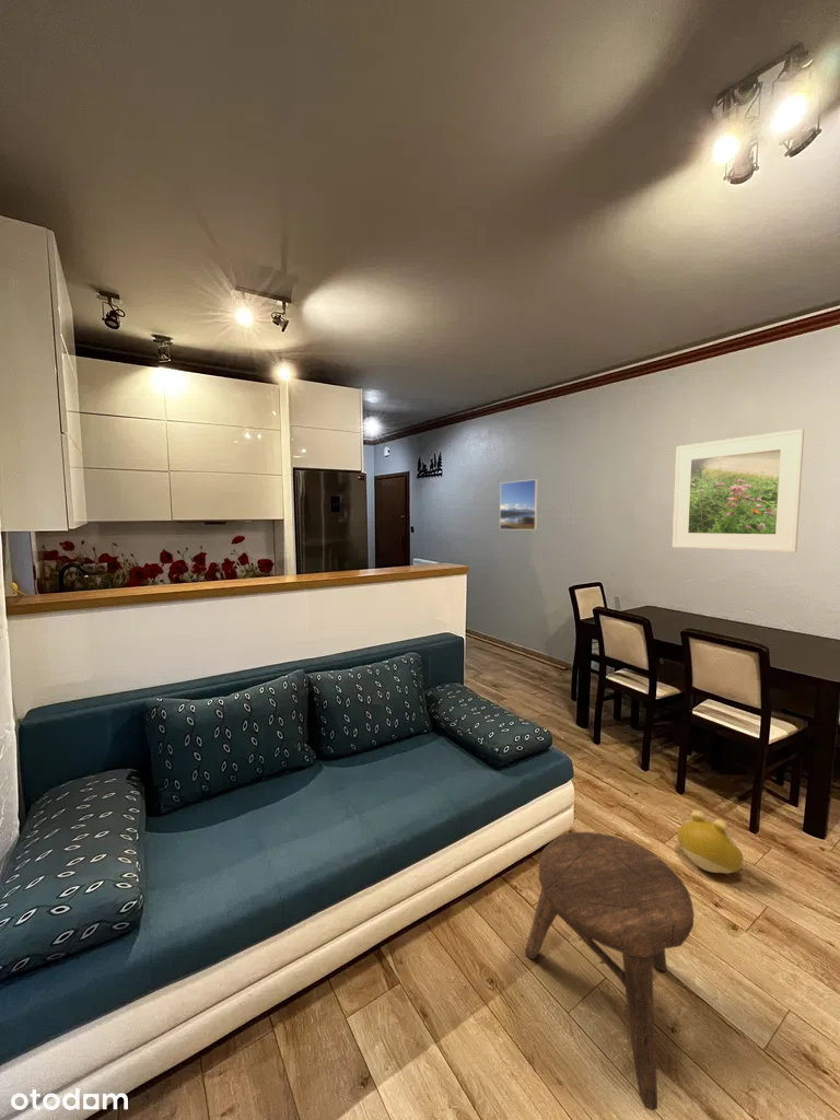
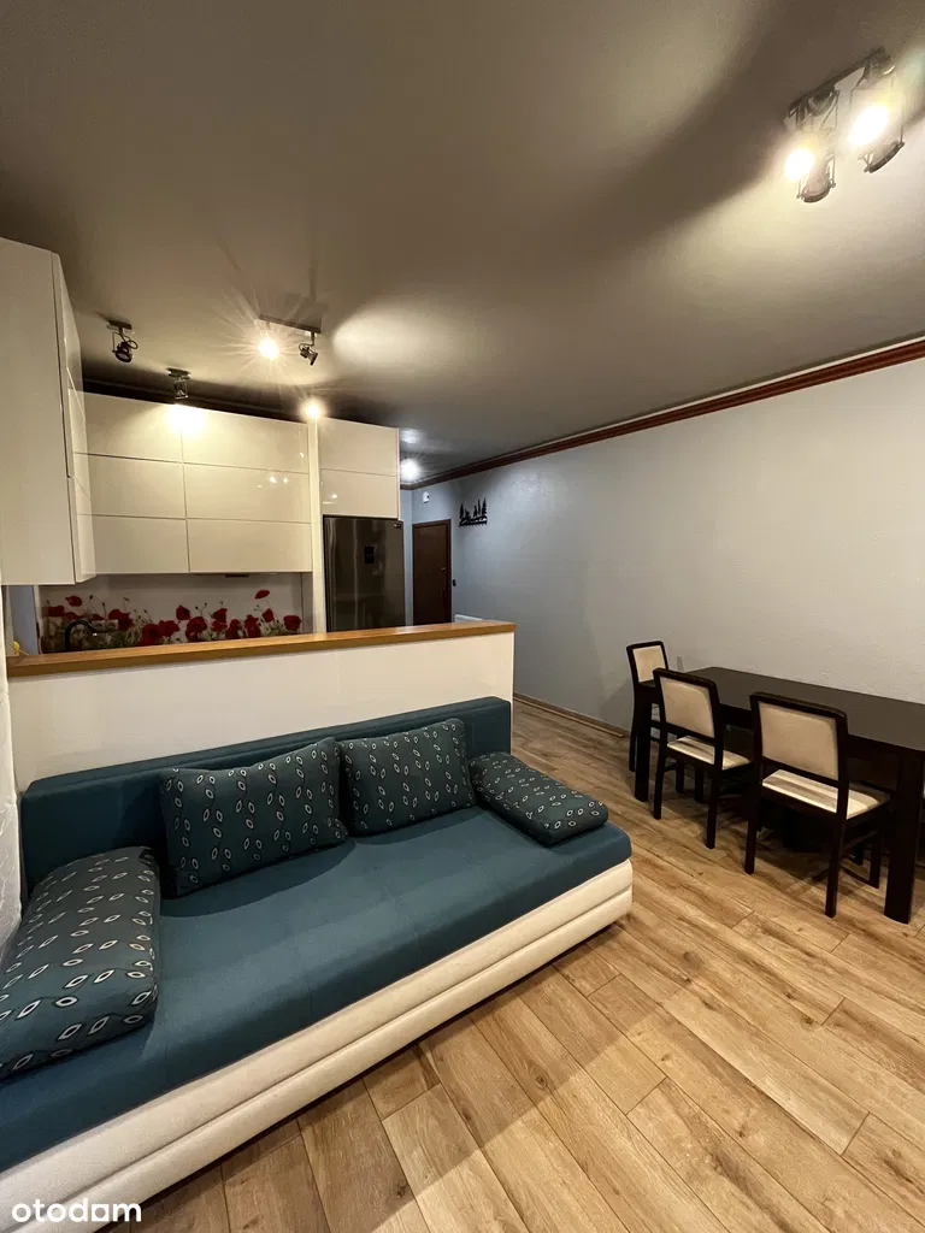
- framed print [499,478,539,530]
- stool [524,831,696,1111]
- plush toy [676,809,744,874]
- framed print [672,428,805,553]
